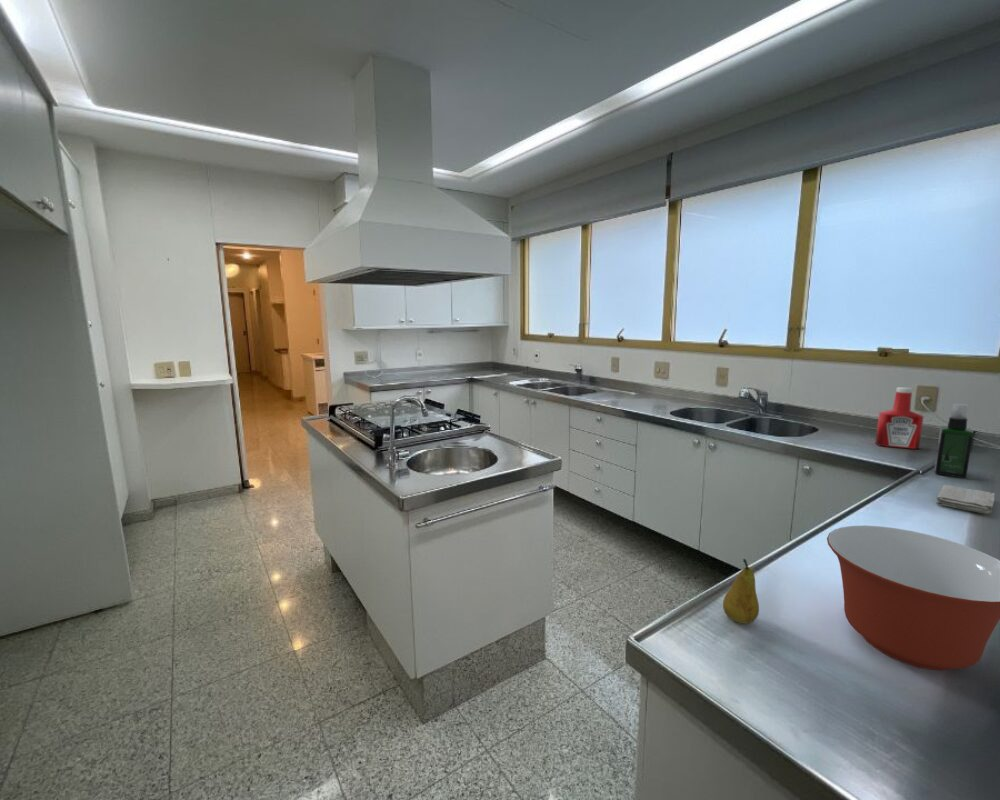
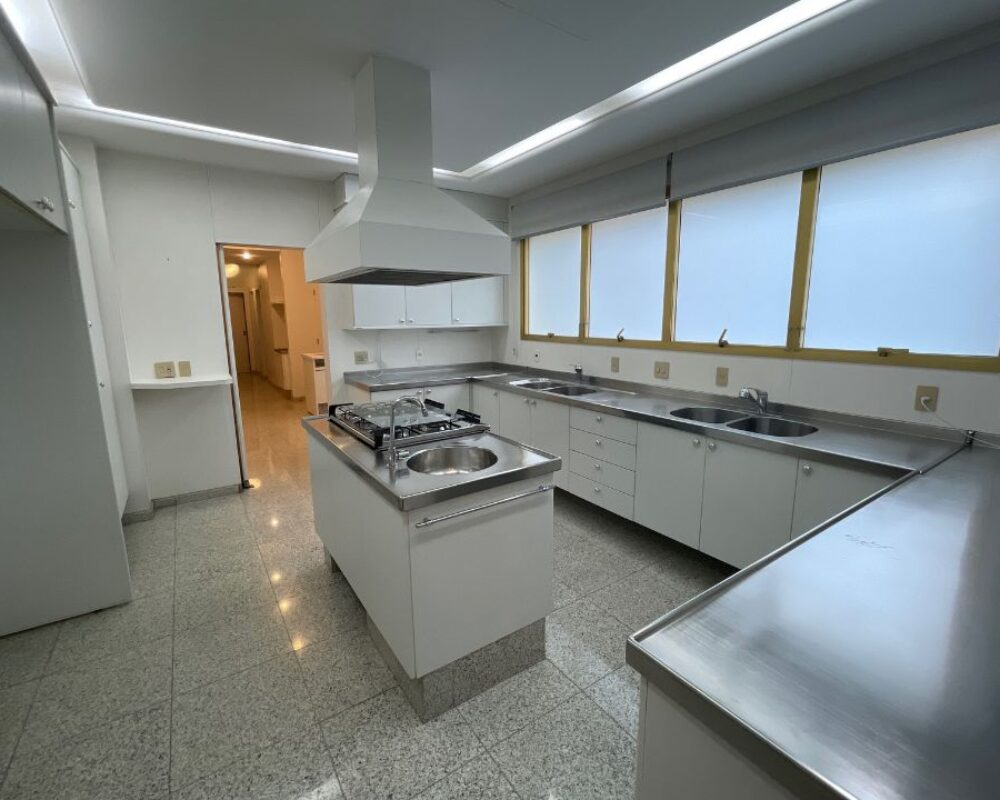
- soap bottle [874,386,925,450]
- spray bottle [933,403,975,479]
- mixing bowl [826,525,1000,671]
- washcloth [935,484,996,515]
- fruit [722,558,760,625]
